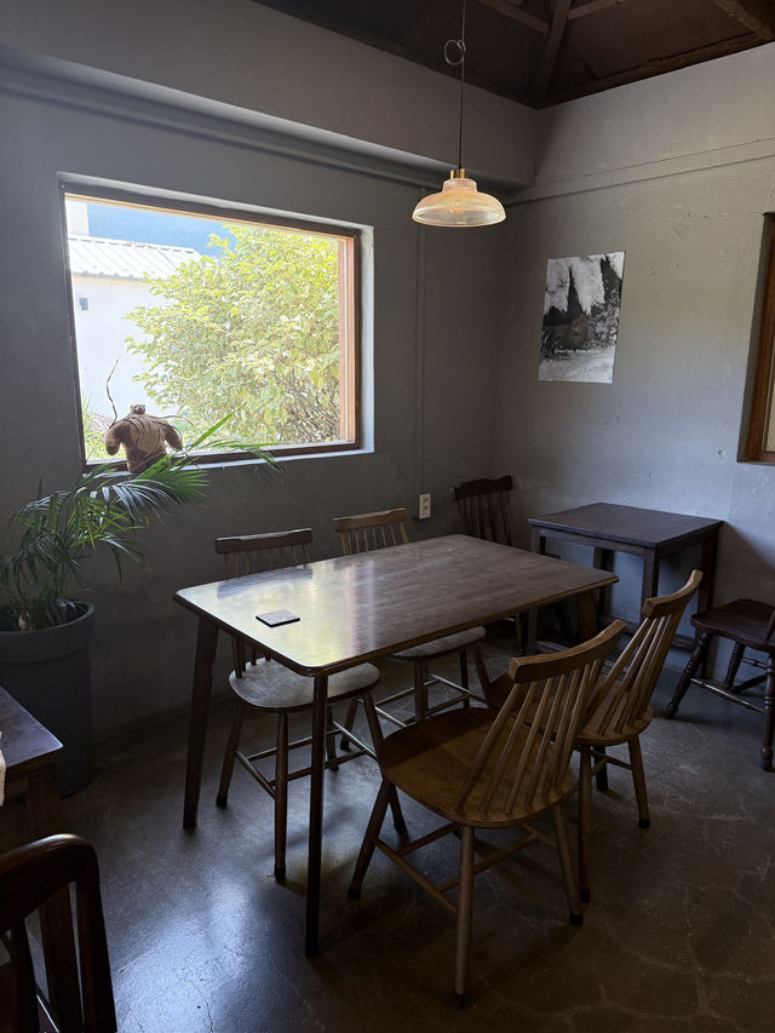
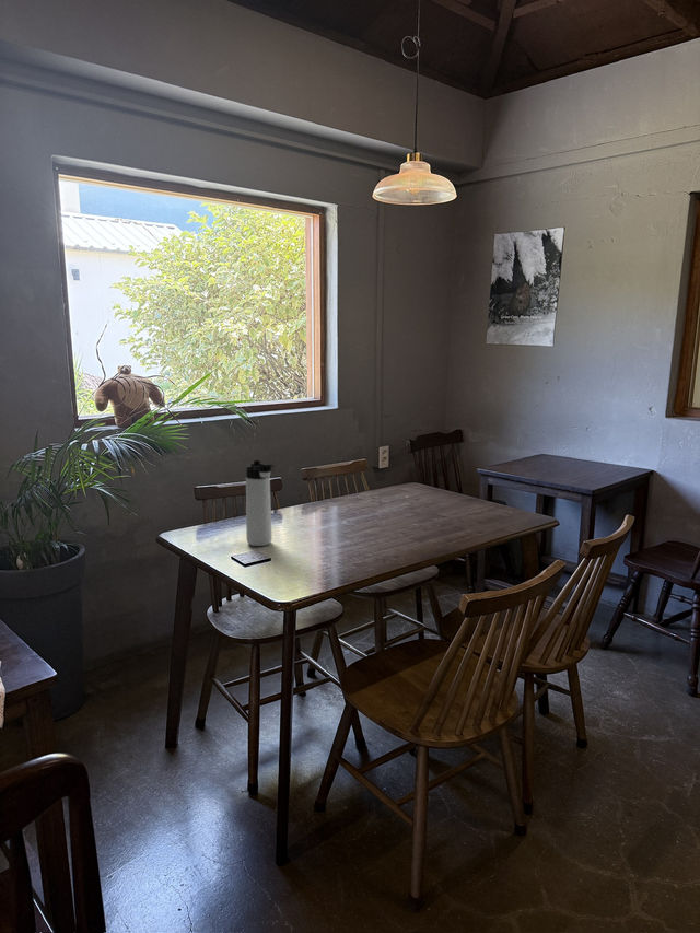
+ thermos bottle [245,459,275,547]
